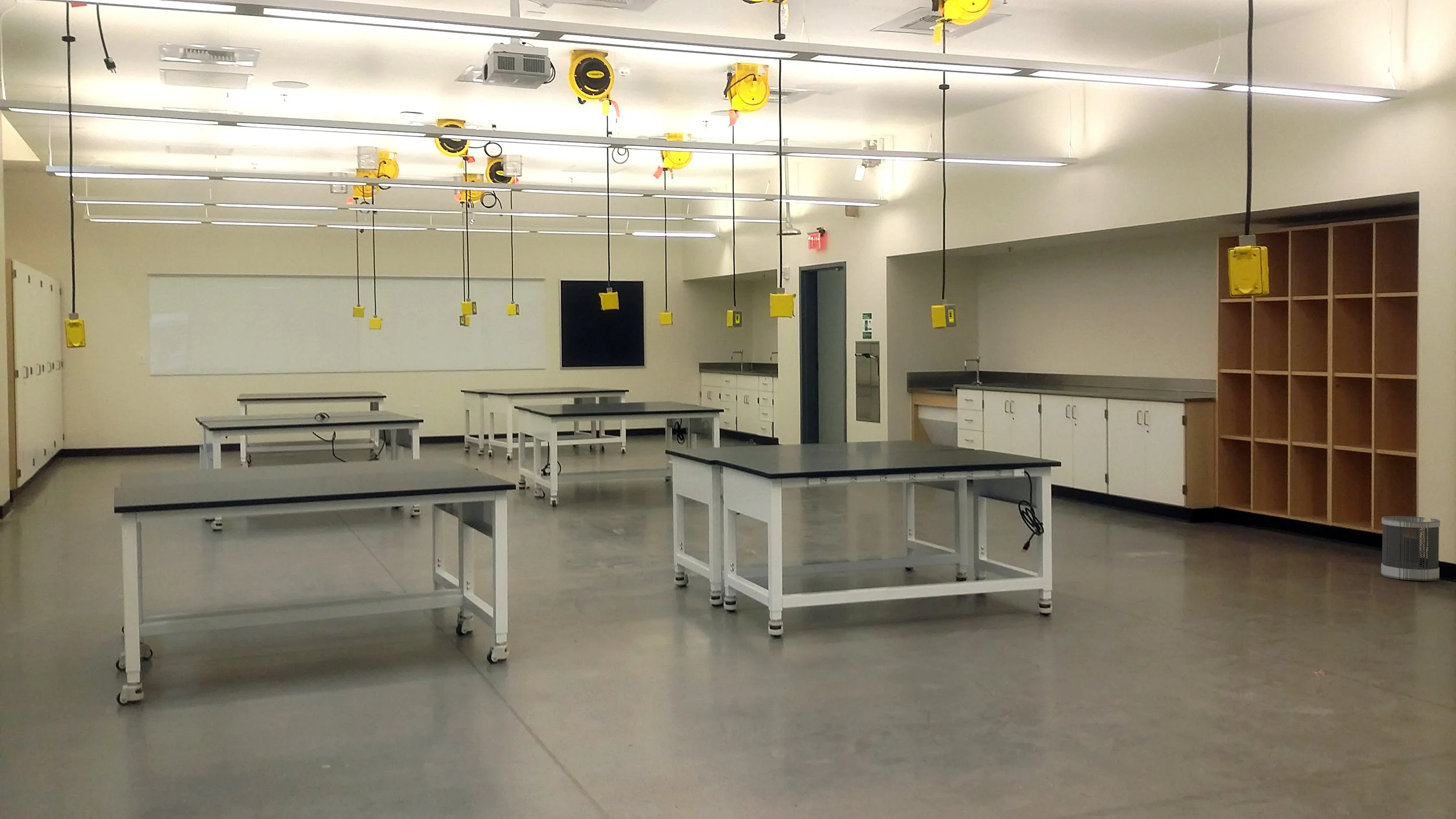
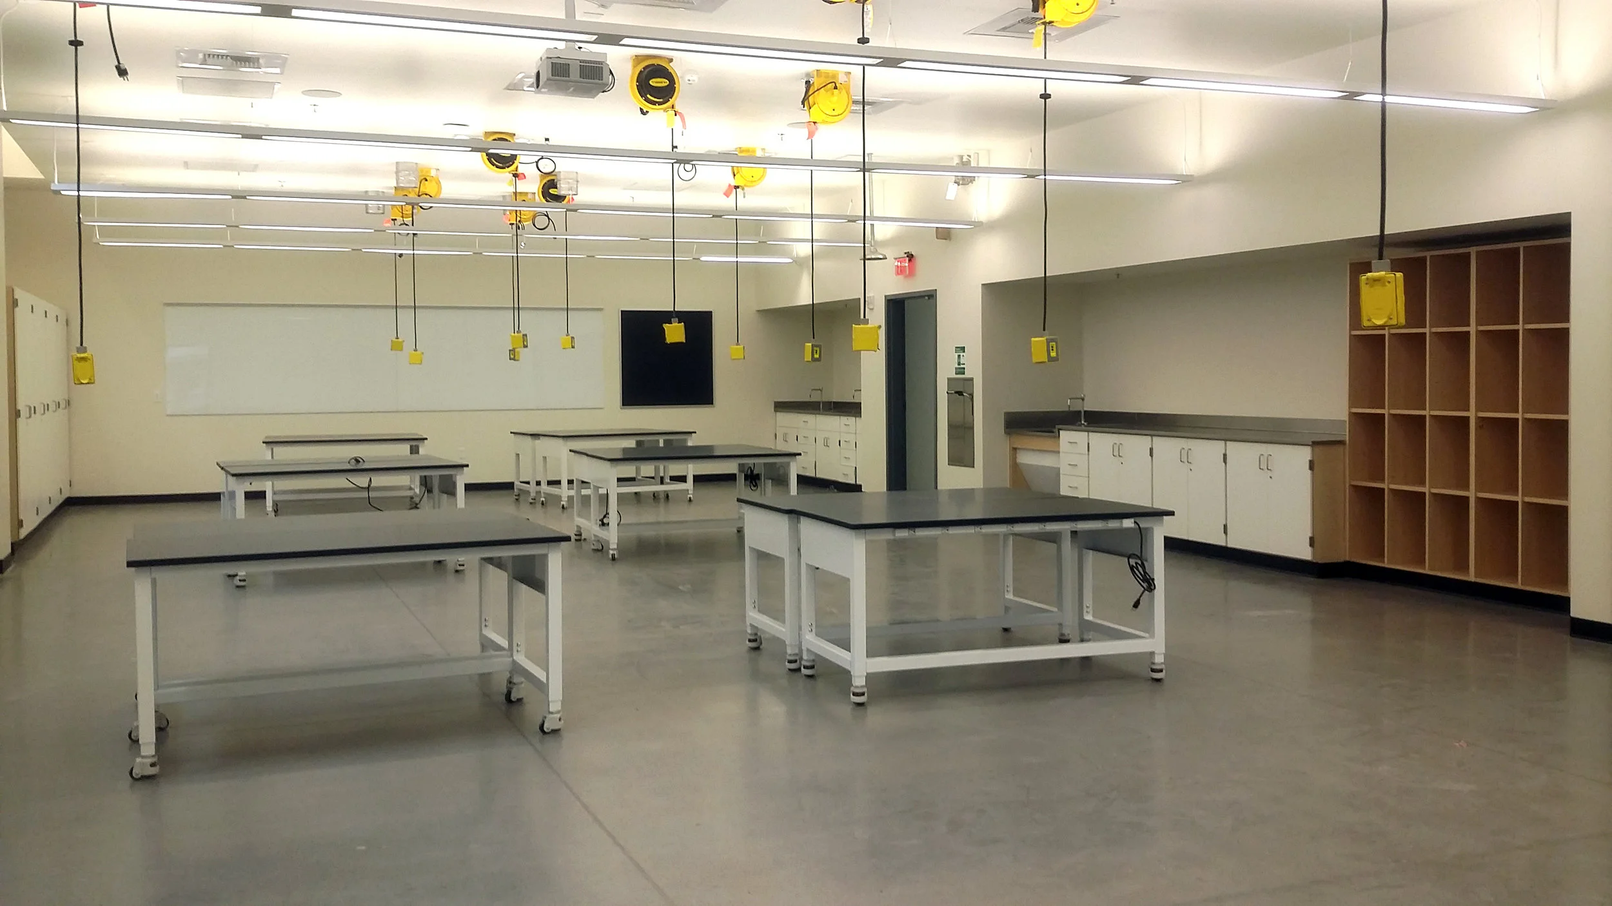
- wastebasket [1380,516,1440,581]
